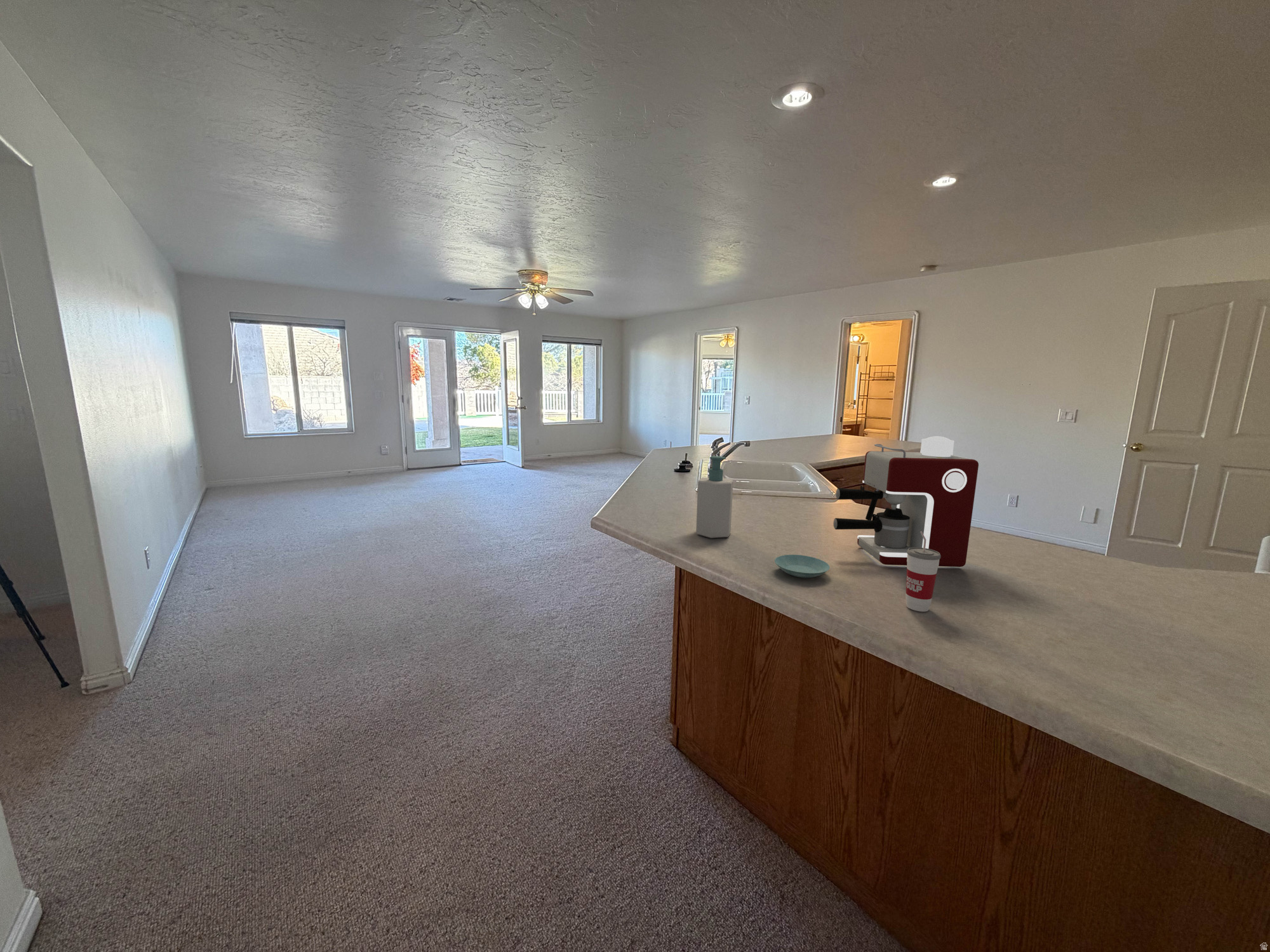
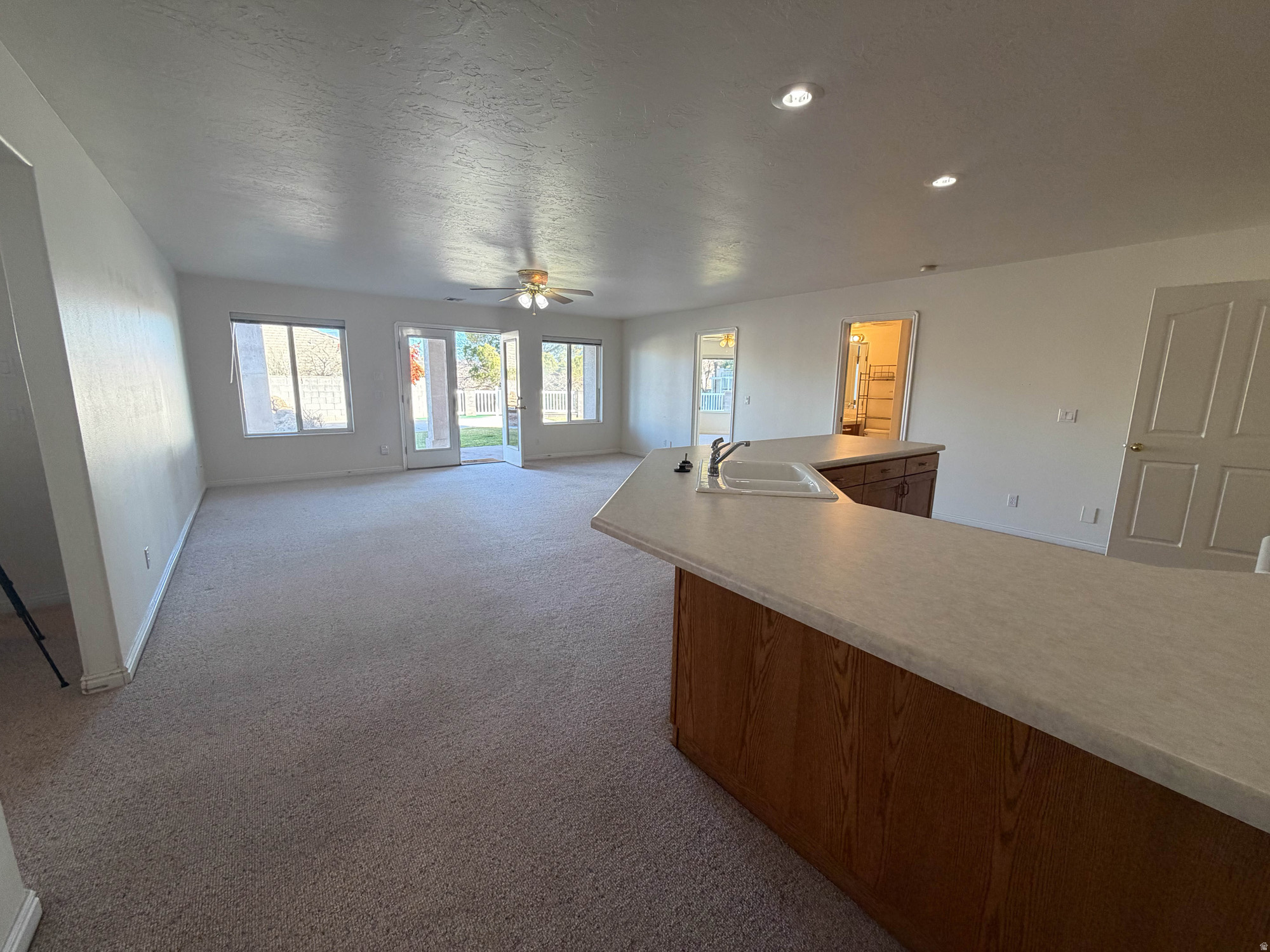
- saucer [774,554,831,579]
- soap bottle [695,456,733,539]
- coffee maker [833,435,979,567]
- cup [905,531,940,612]
